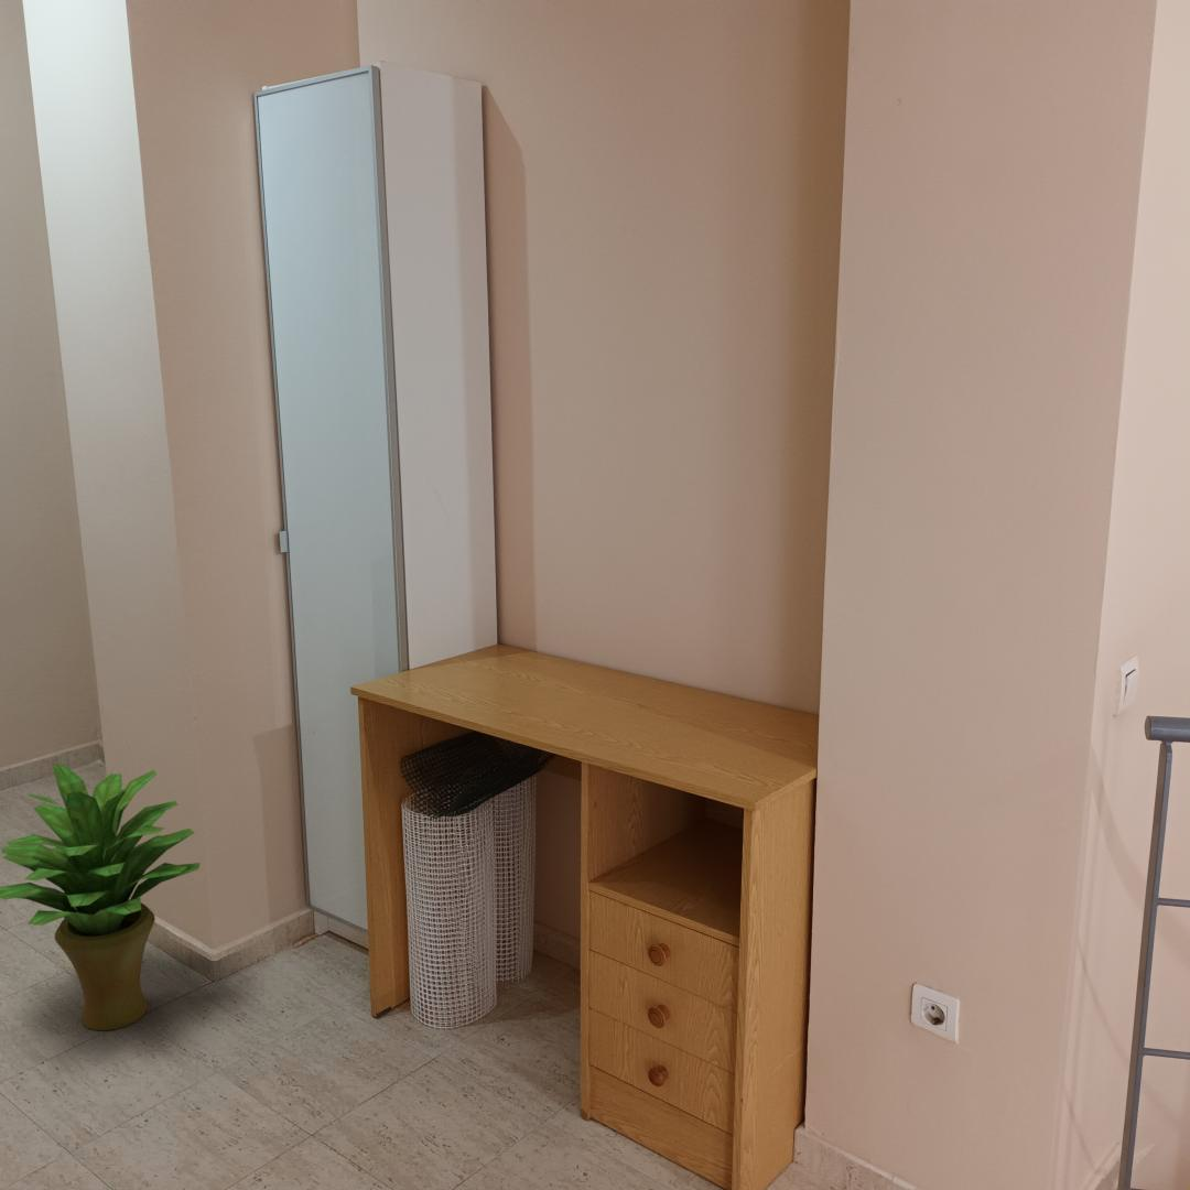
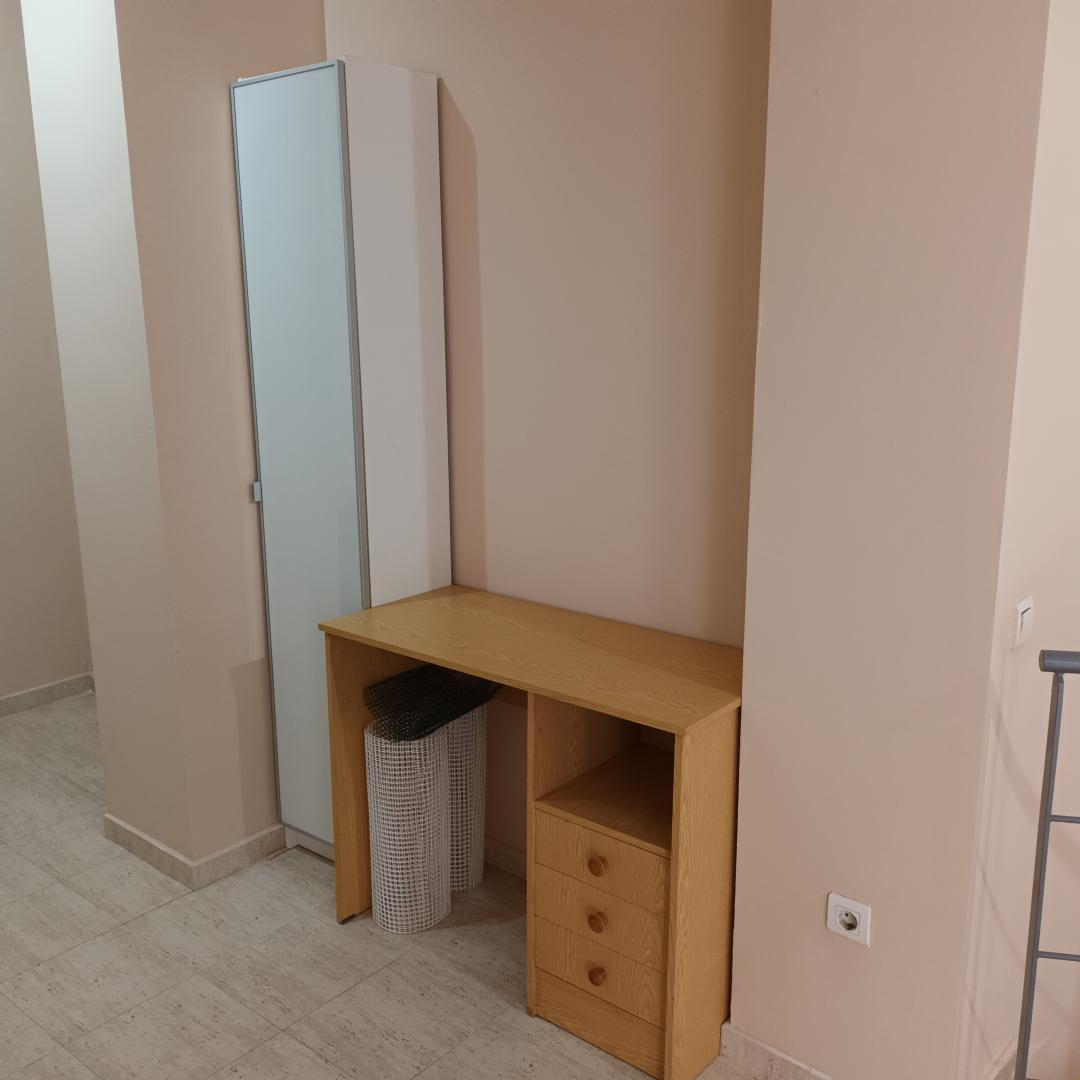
- potted plant [0,762,202,1031]
